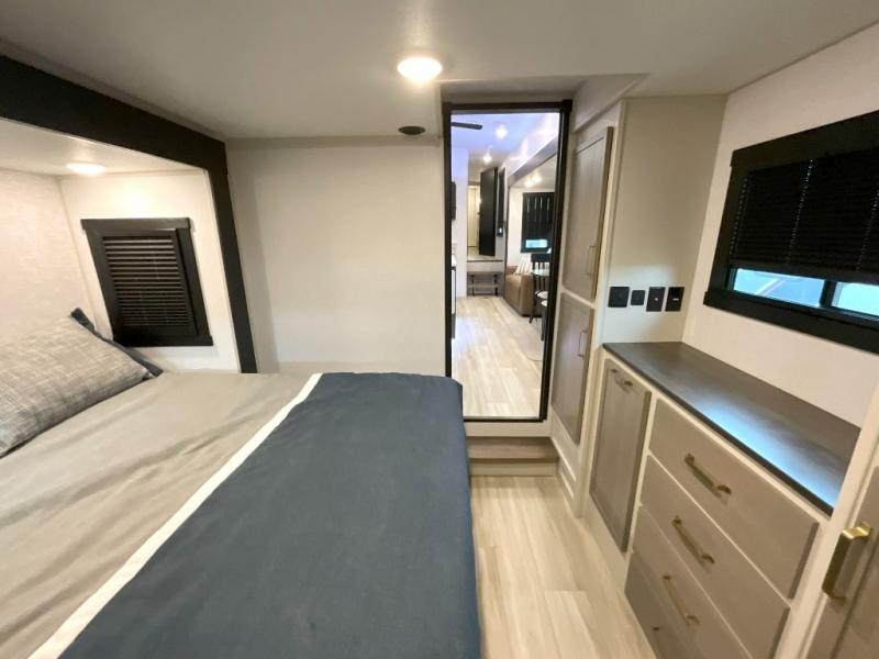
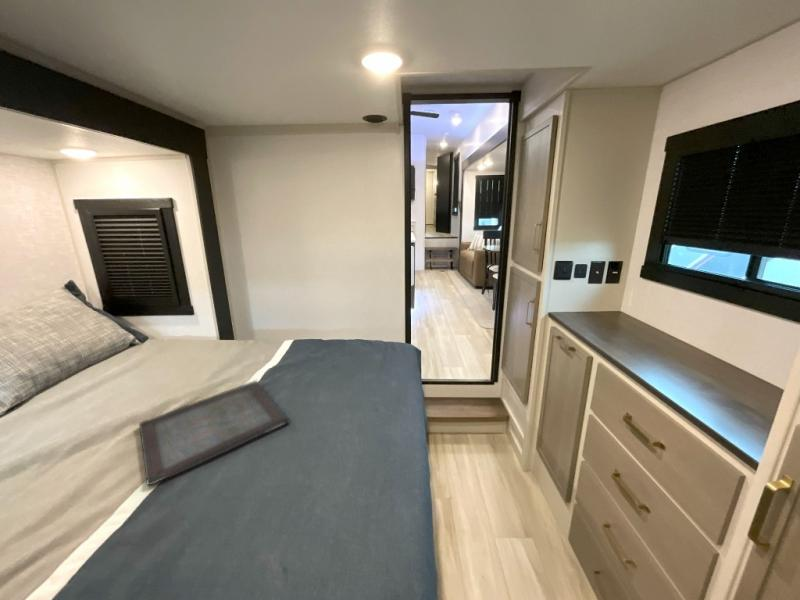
+ serving tray [138,379,291,487]
